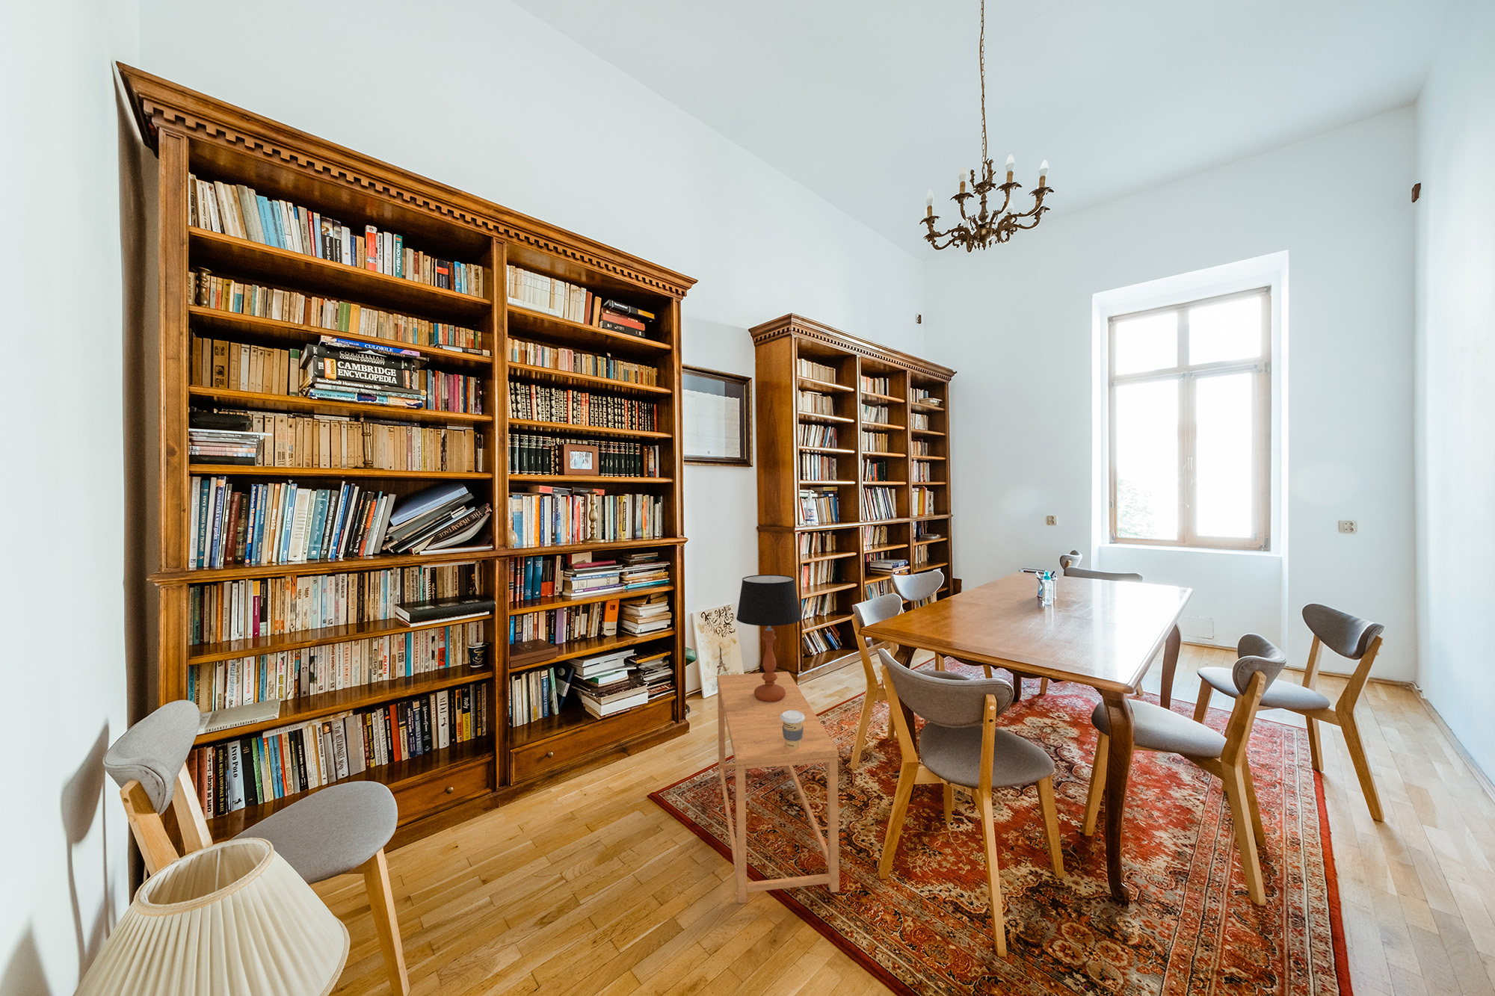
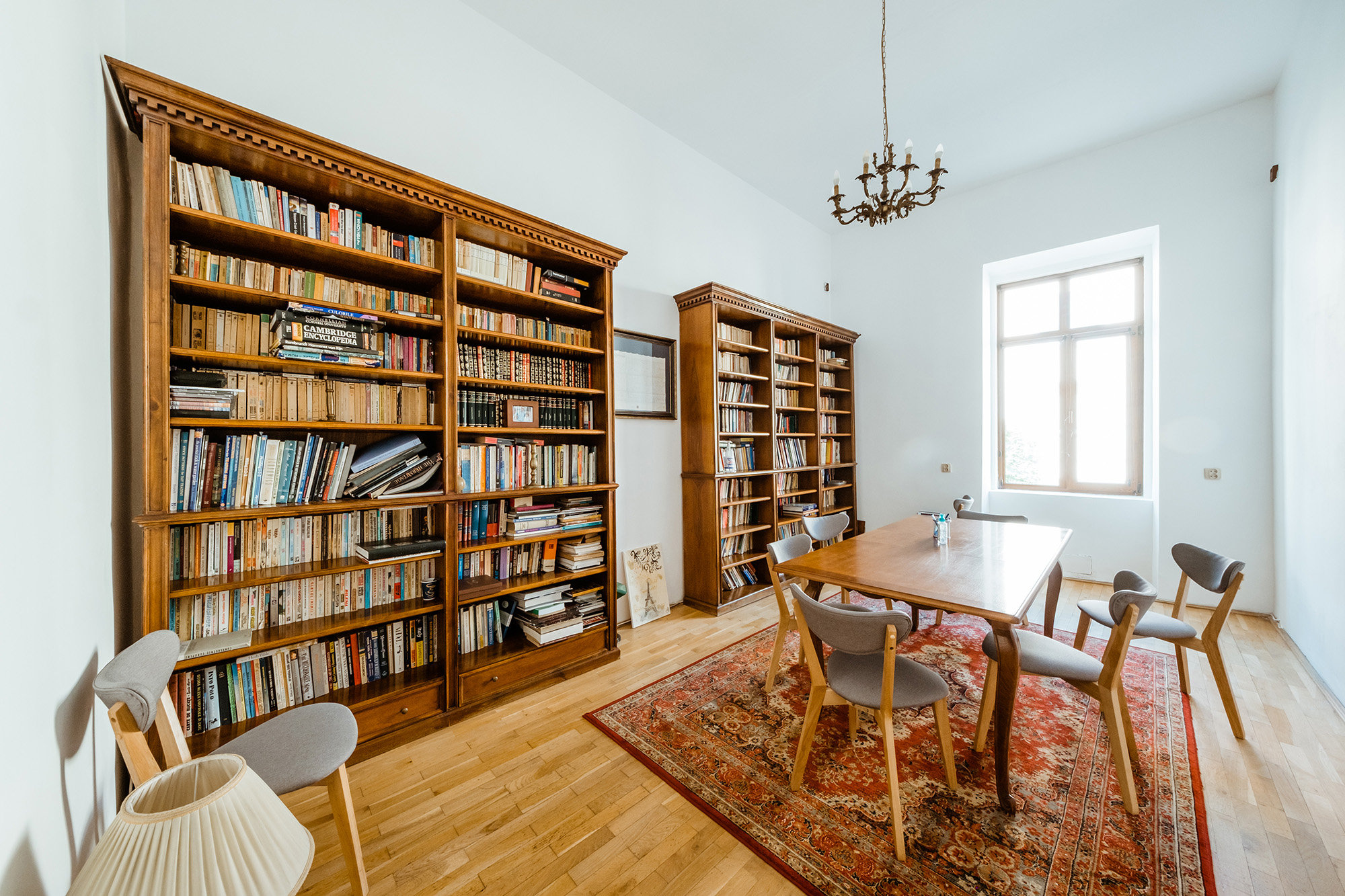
- coffee cup [780,710,805,750]
- table lamp [736,574,803,701]
- side table [716,671,840,904]
